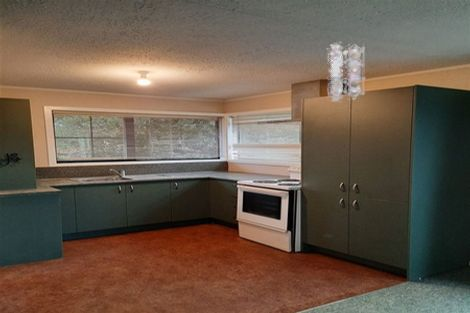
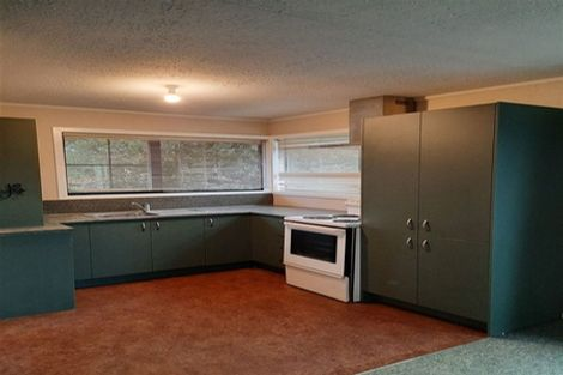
- ceiling light [325,41,367,104]
